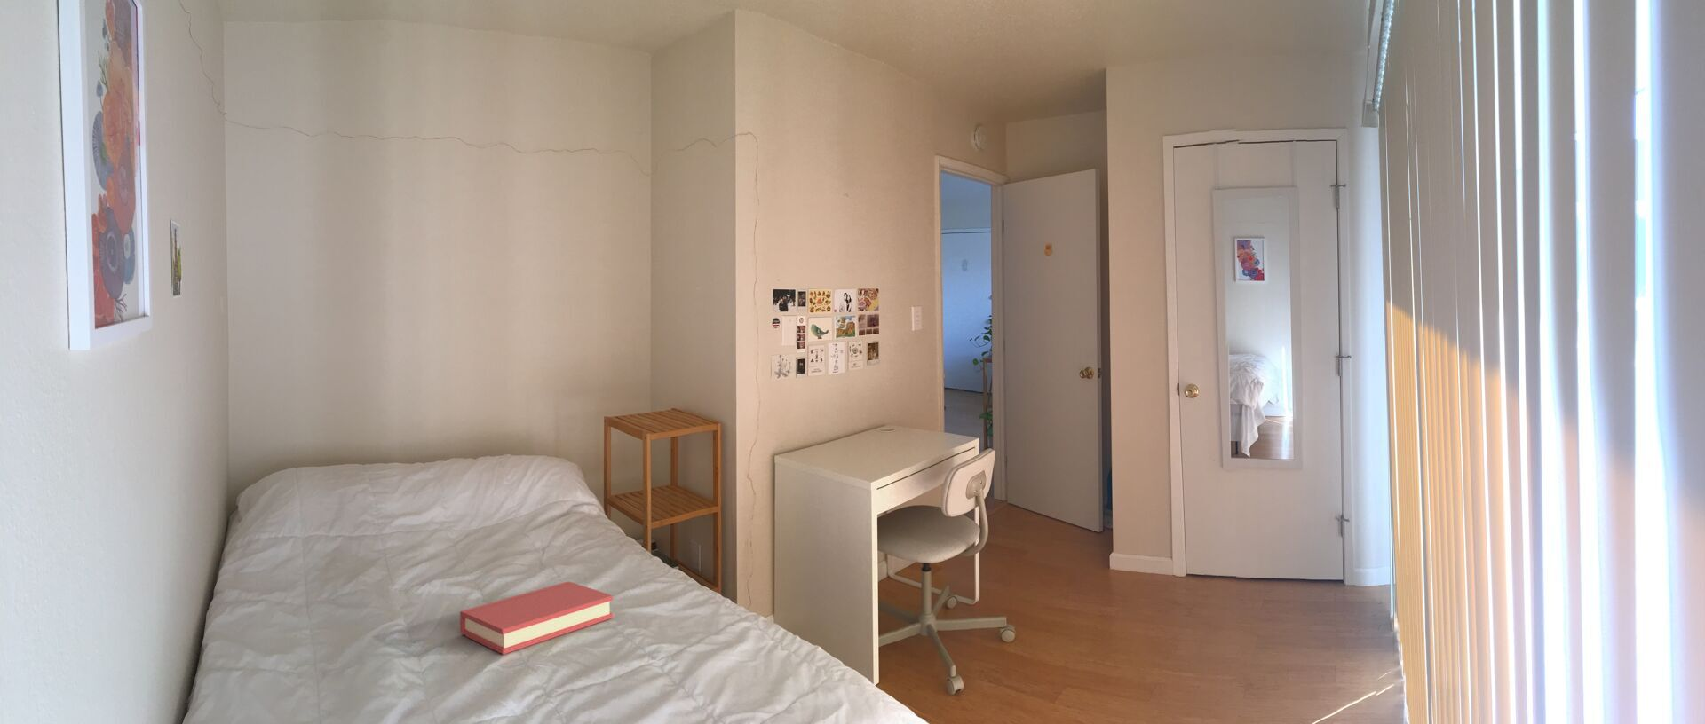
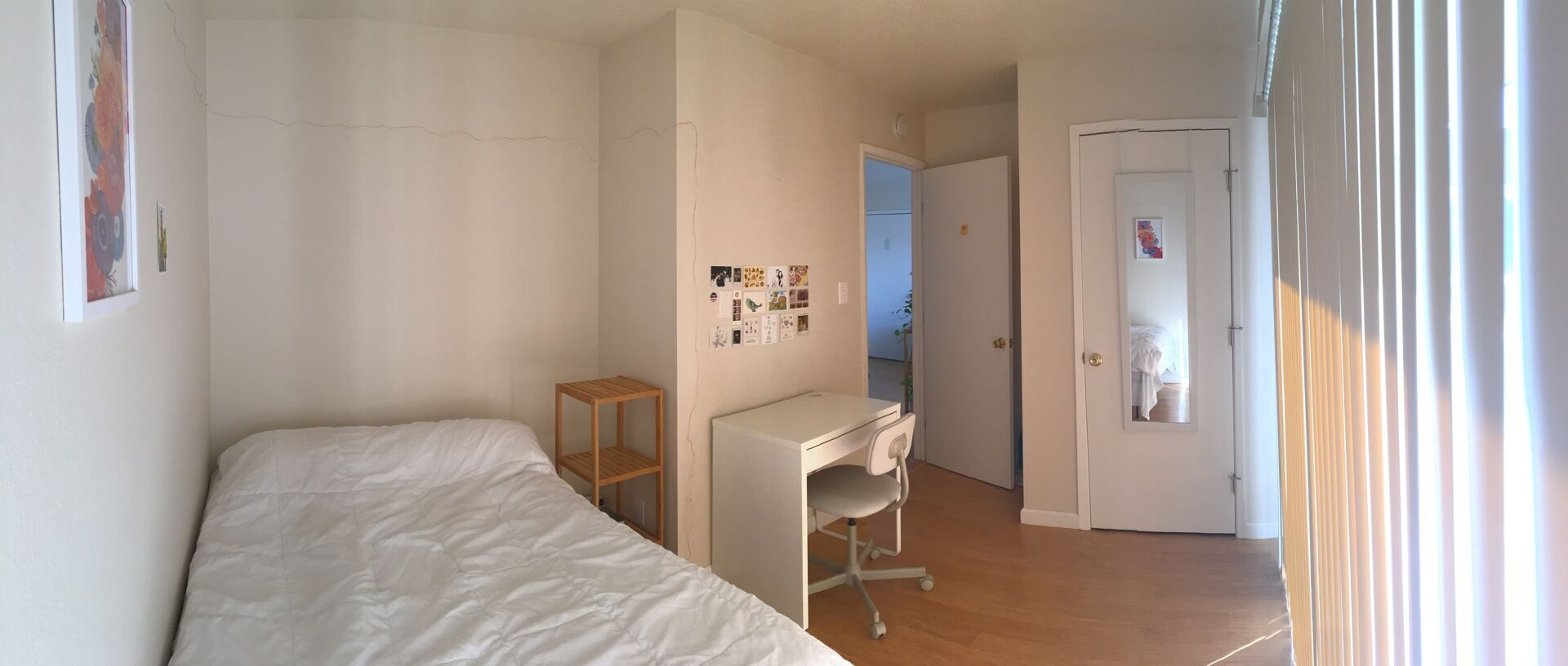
- hardback book [459,582,613,656]
